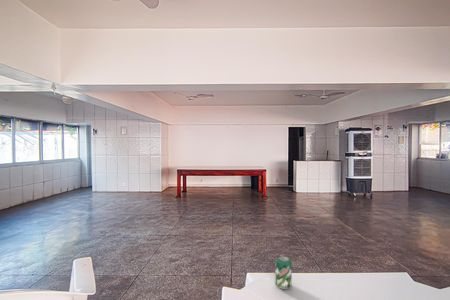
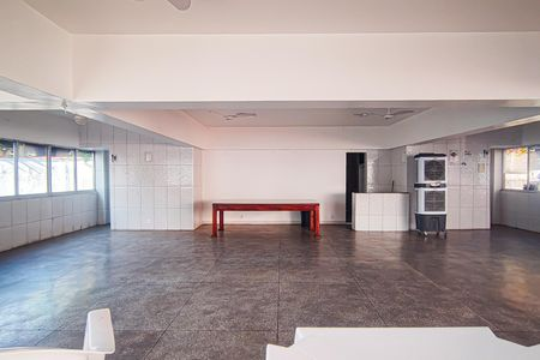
- beverage can [274,254,293,290]
